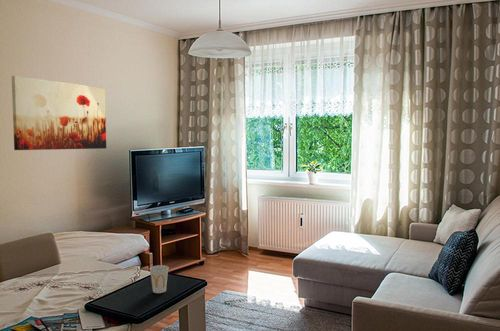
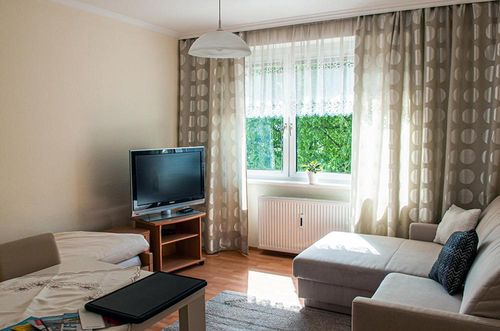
- cup [149,264,169,294]
- wall art [11,75,107,151]
